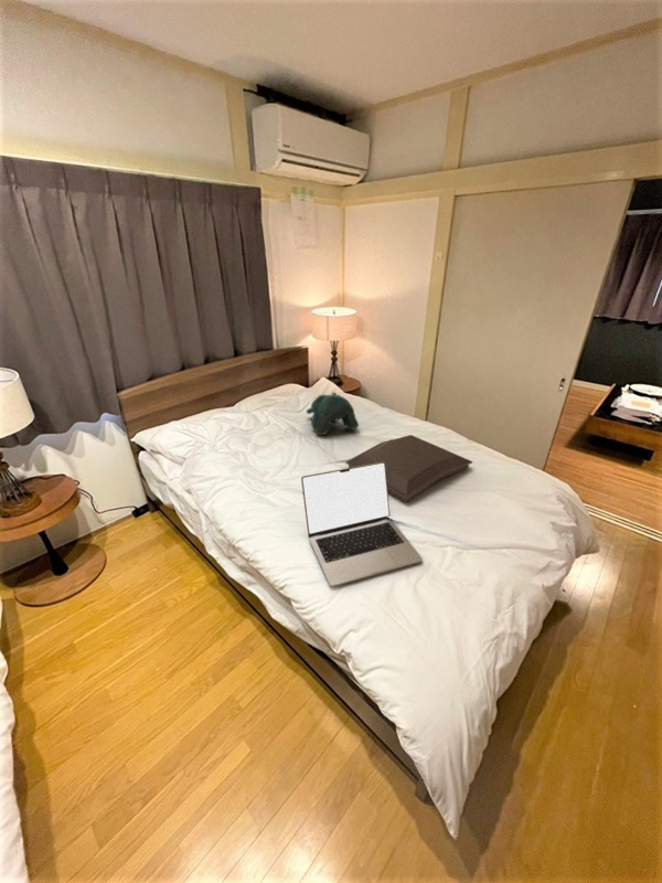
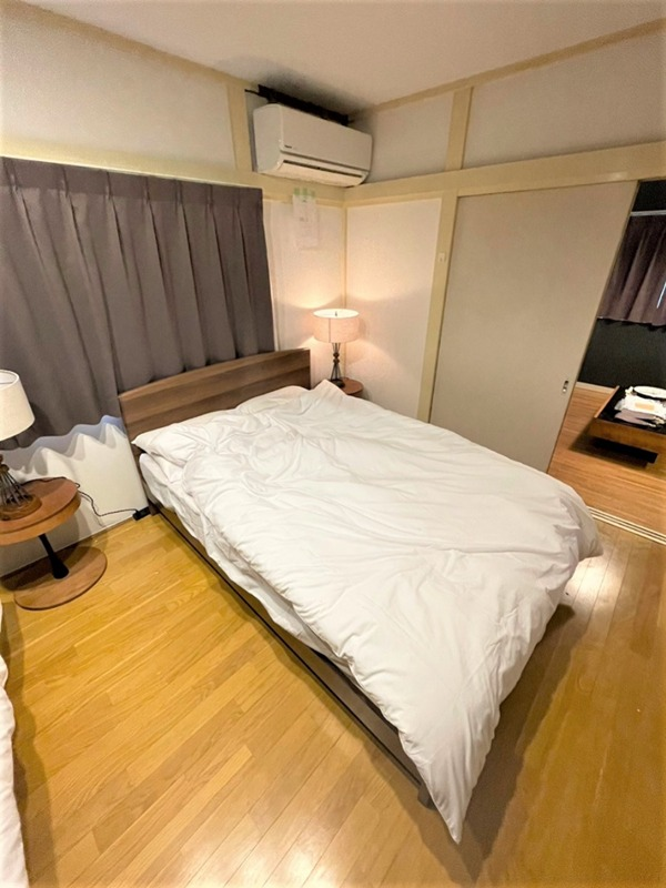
- laptop [300,462,424,588]
- serving tray [344,434,473,503]
- teddy bear [306,391,360,436]
